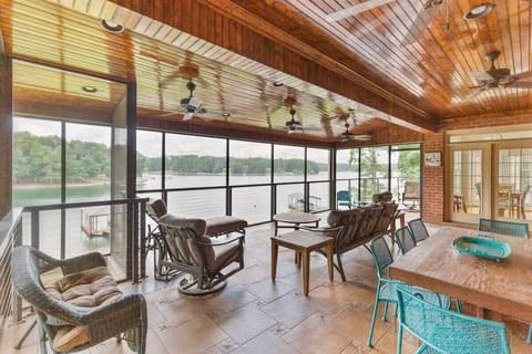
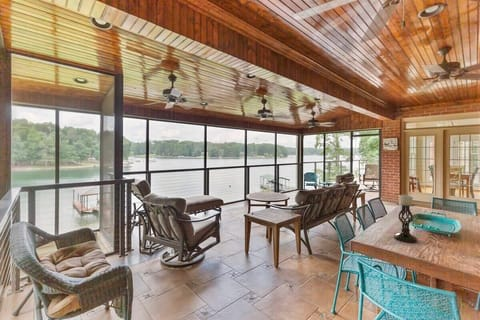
+ candle holder [393,193,419,243]
